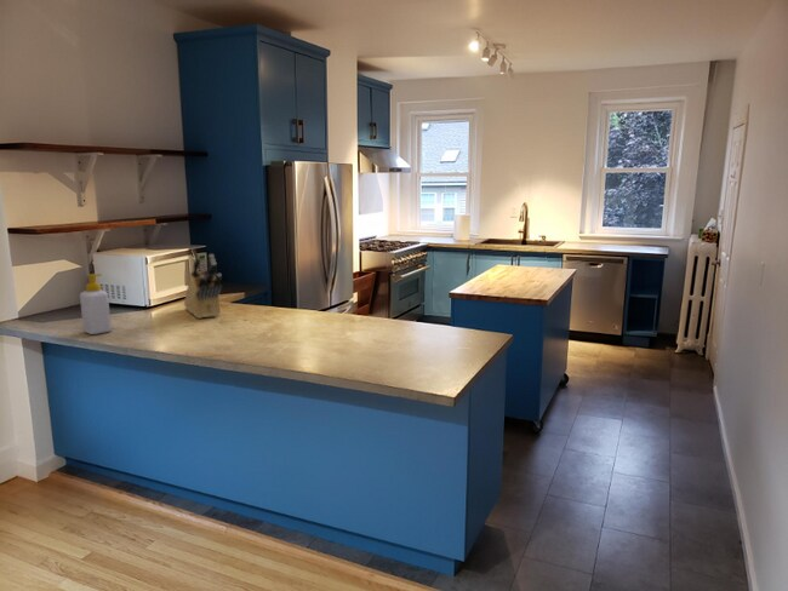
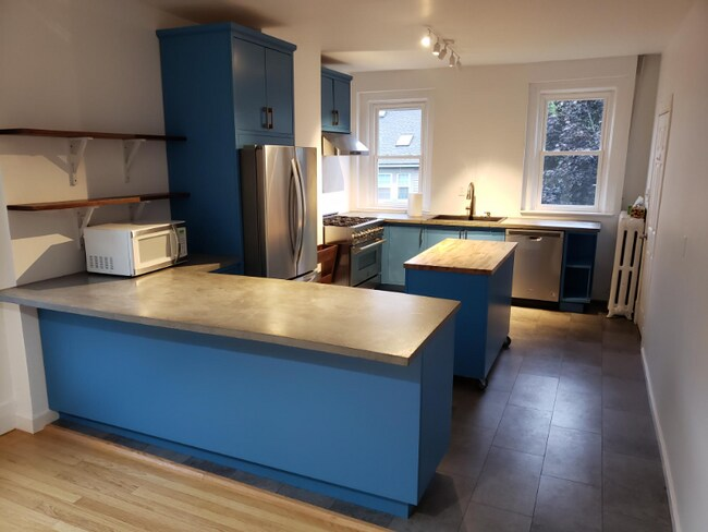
- knife block [183,253,223,320]
- soap bottle [79,272,113,335]
